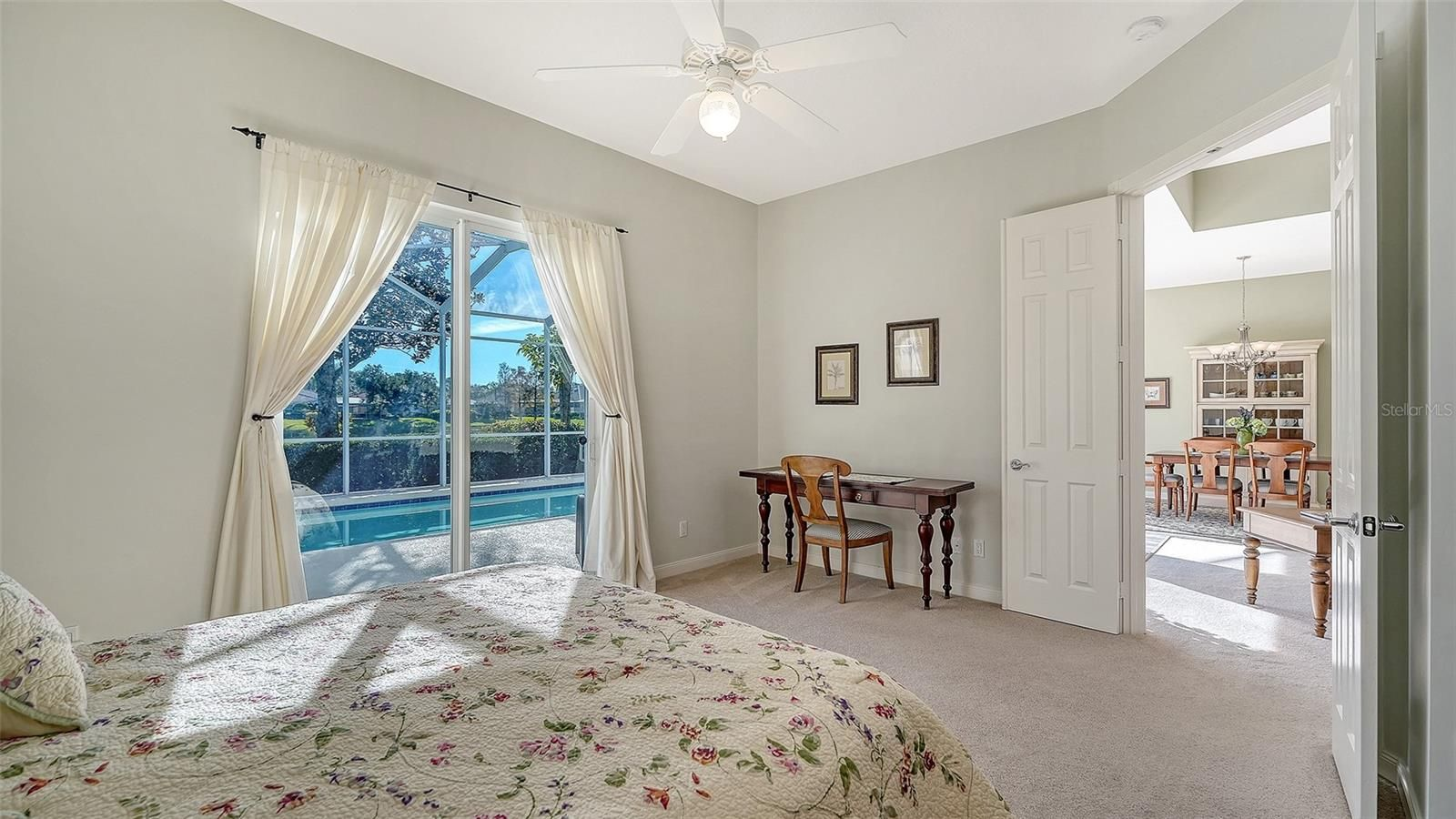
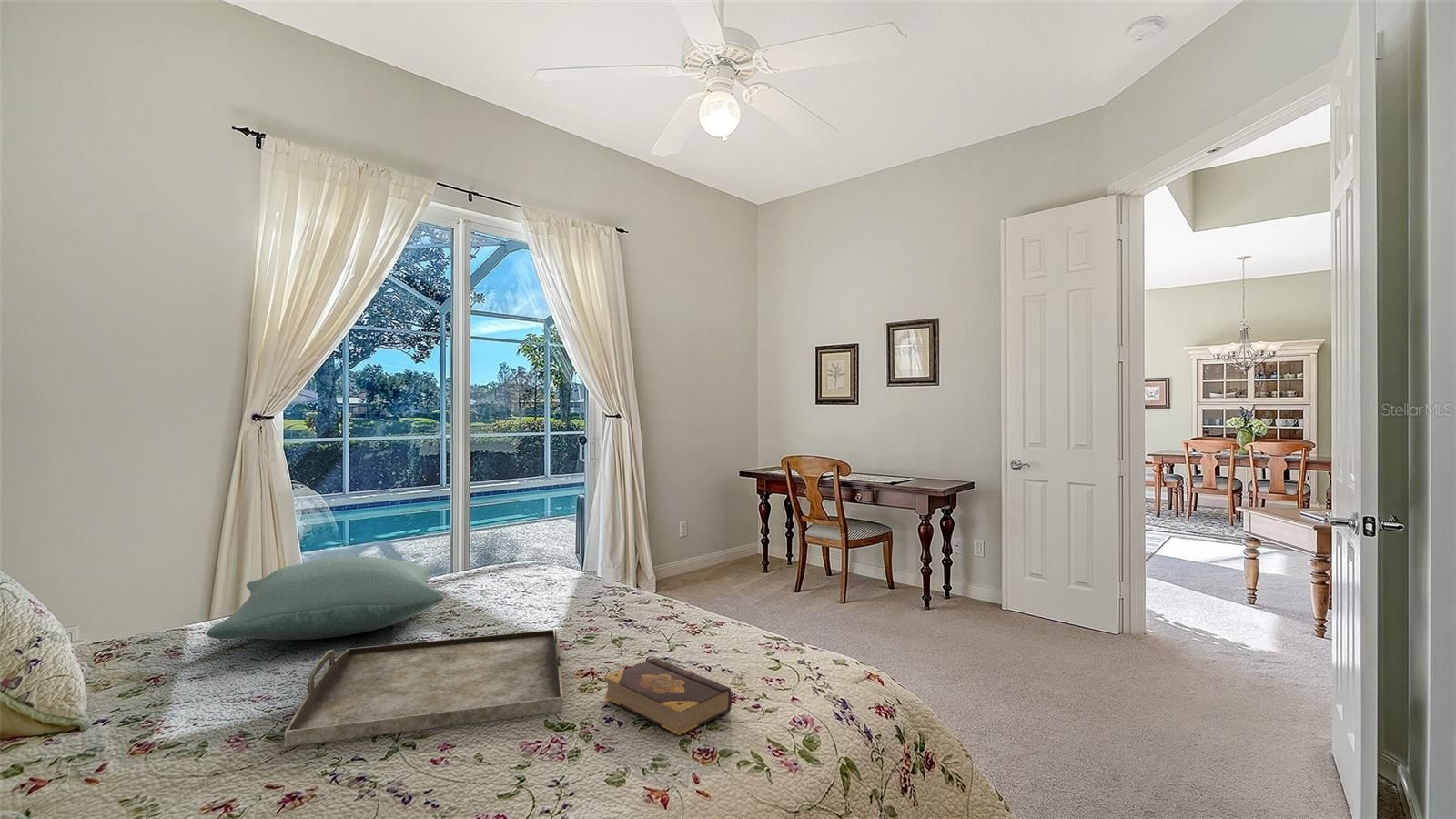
+ book [603,657,733,736]
+ pillow [205,556,445,641]
+ serving tray [284,628,564,748]
